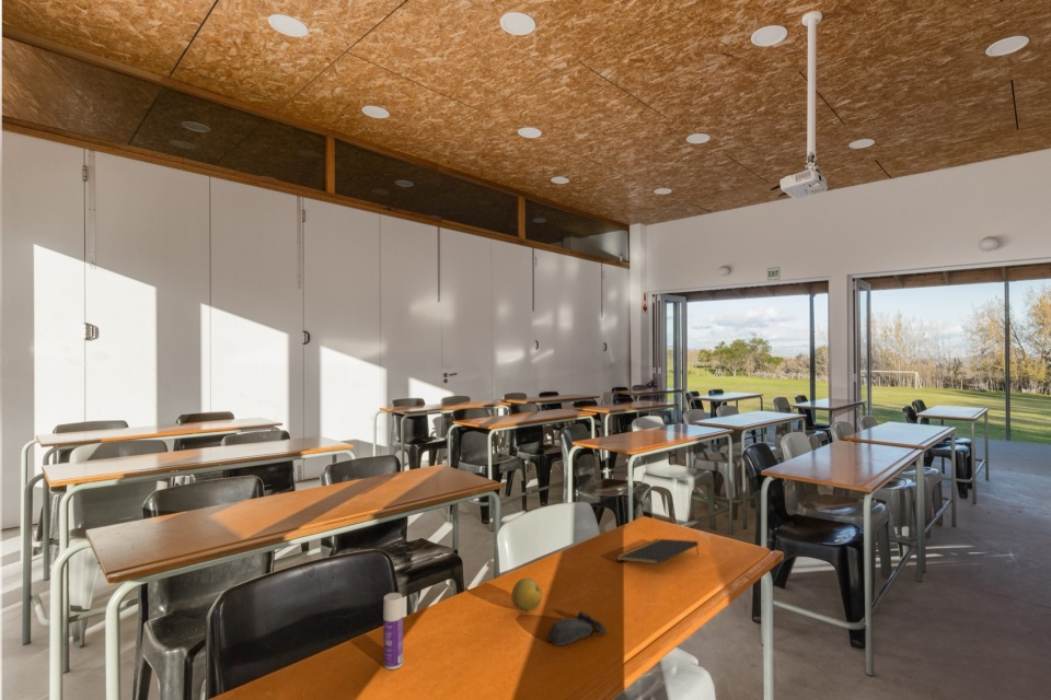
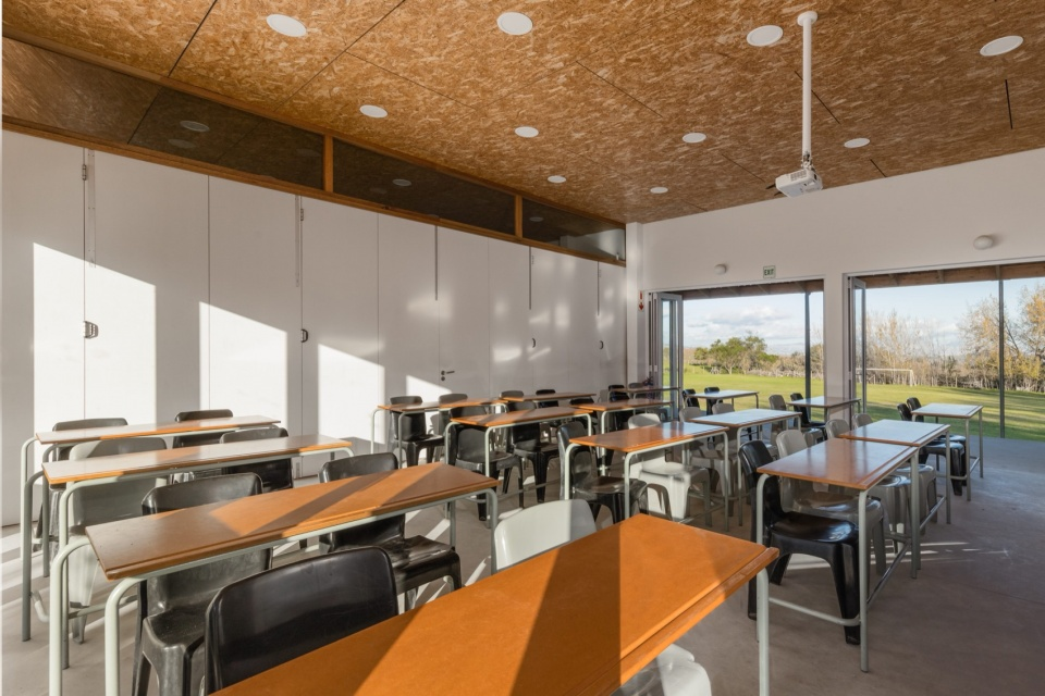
- notepad [615,538,700,565]
- bottle [382,592,404,670]
- computer mouse [546,610,608,646]
- fruit [510,578,543,611]
